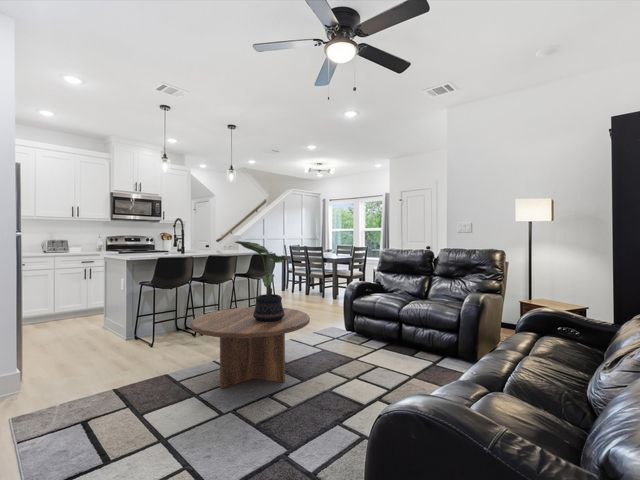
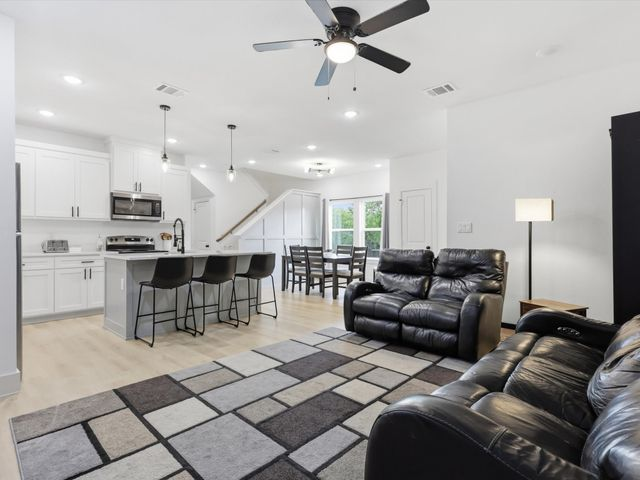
- coffee table [190,306,311,389]
- potted plant [234,240,289,322]
